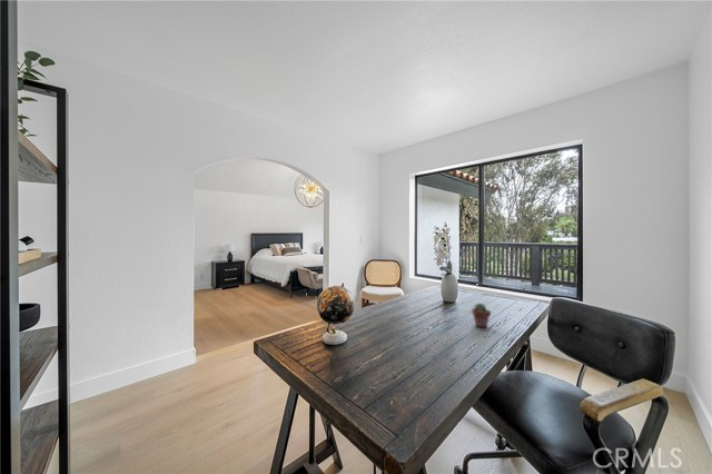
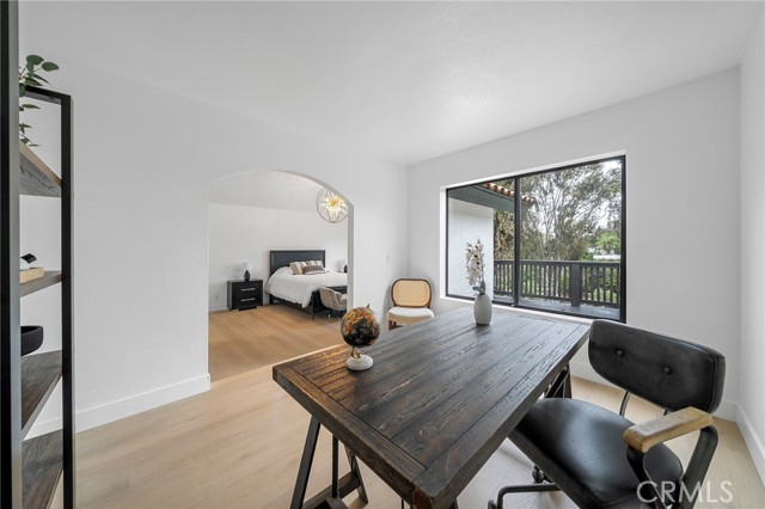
- potted succulent [471,302,492,328]
